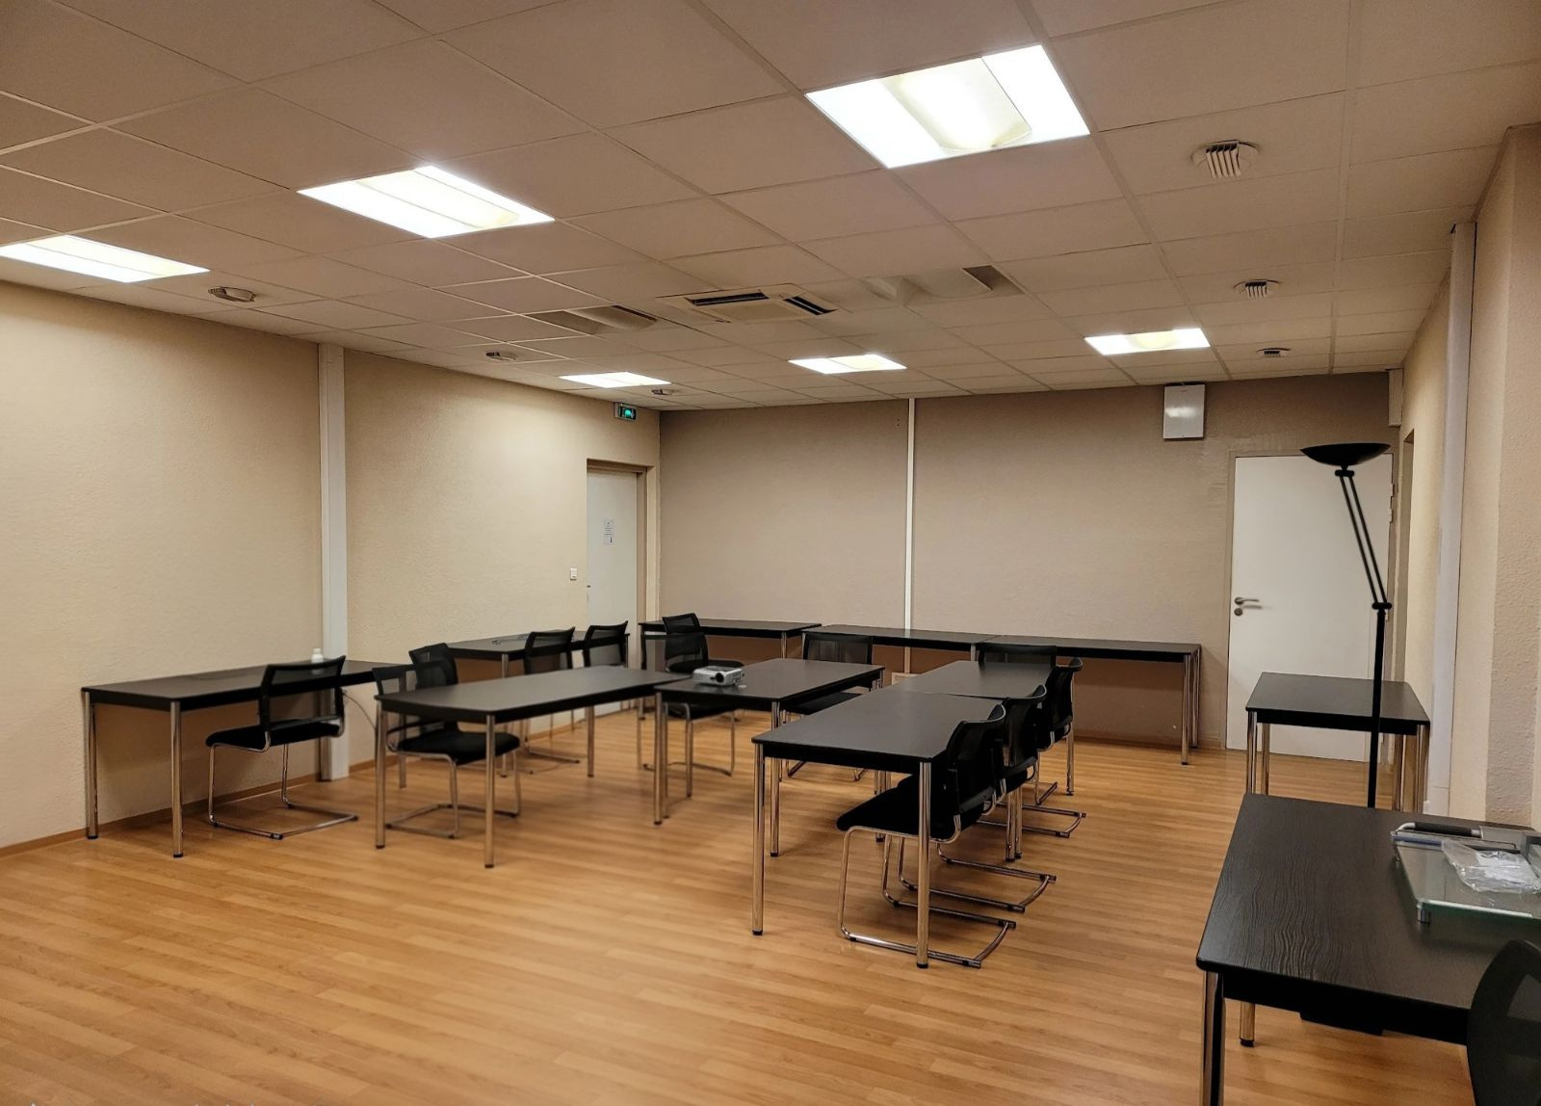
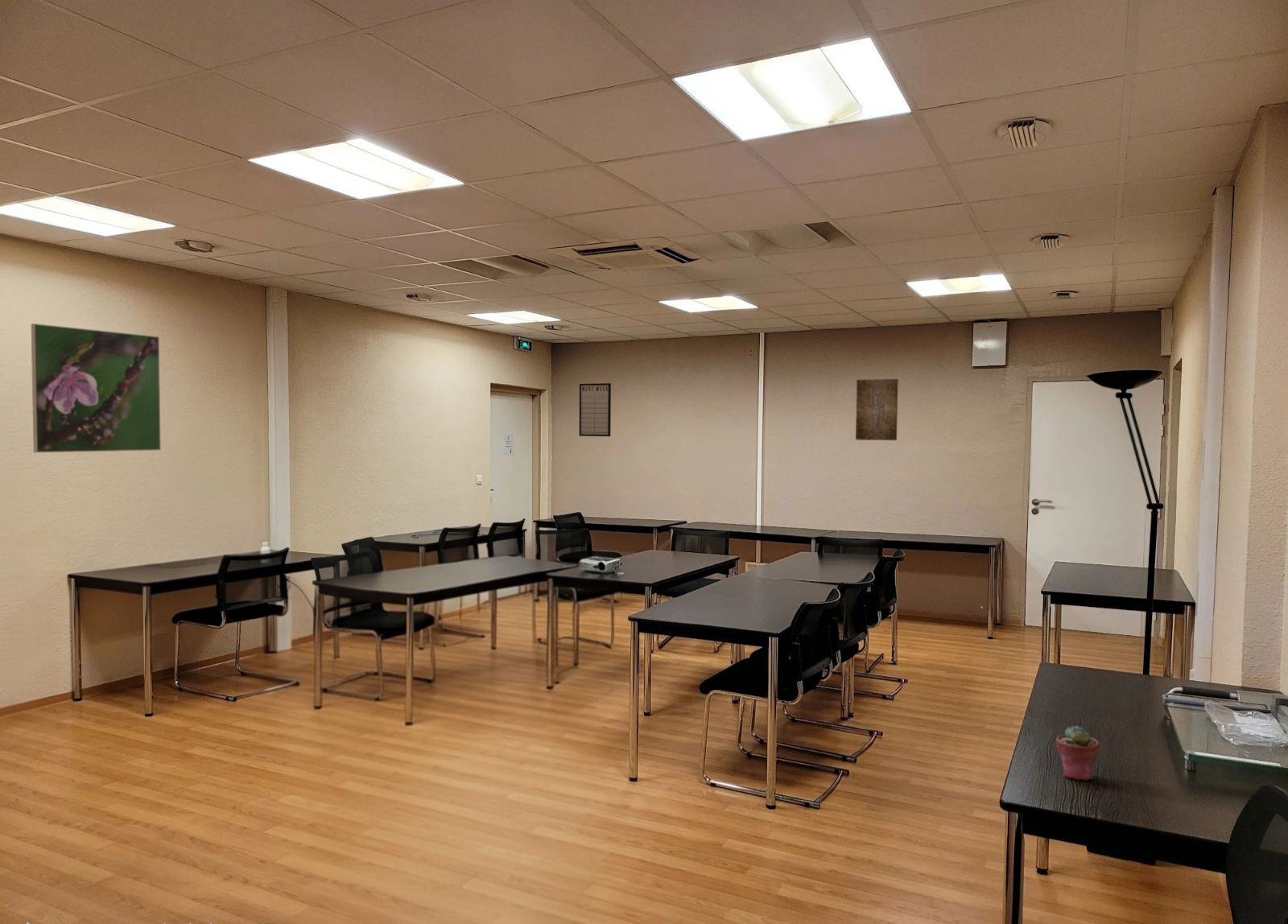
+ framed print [31,323,162,453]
+ potted succulent [1055,725,1100,782]
+ writing board [579,382,612,437]
+ wall art [855,378,899,441]
